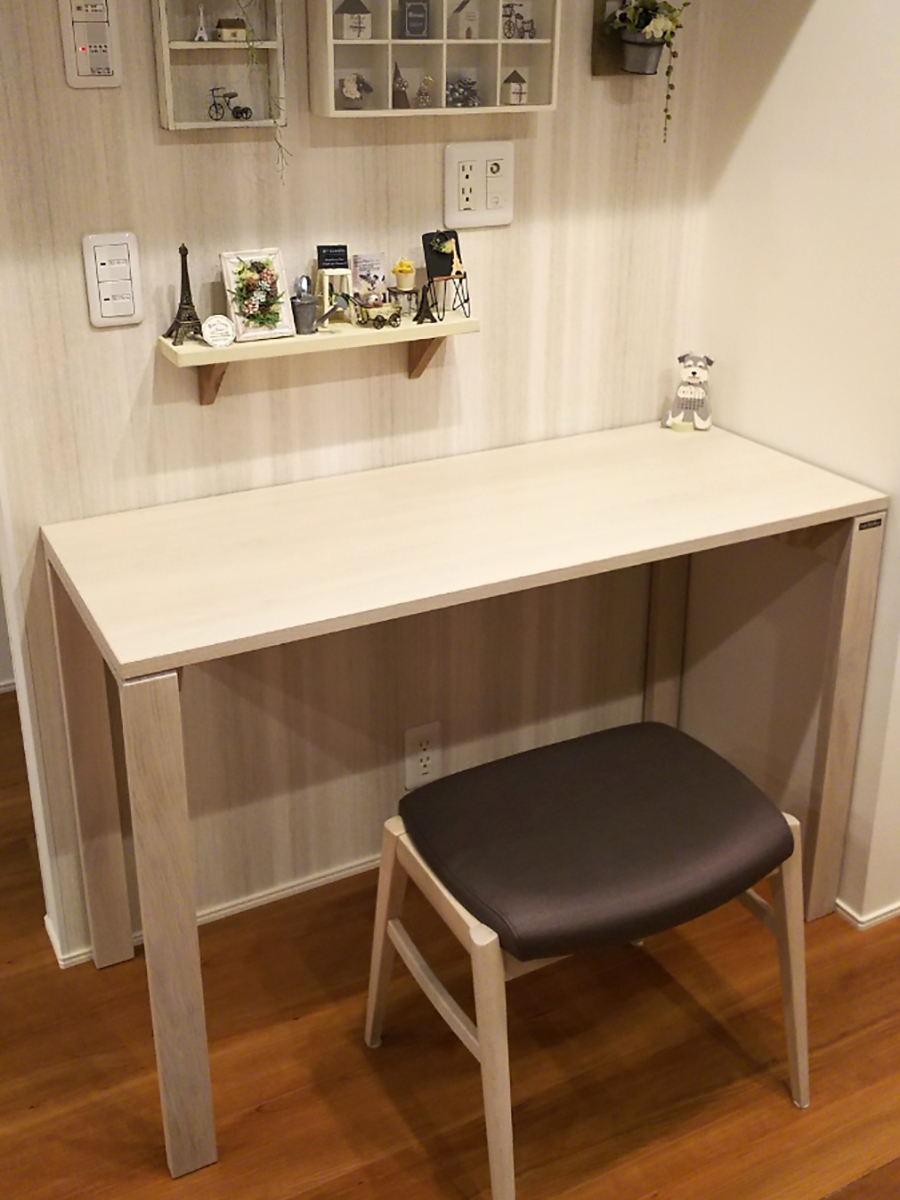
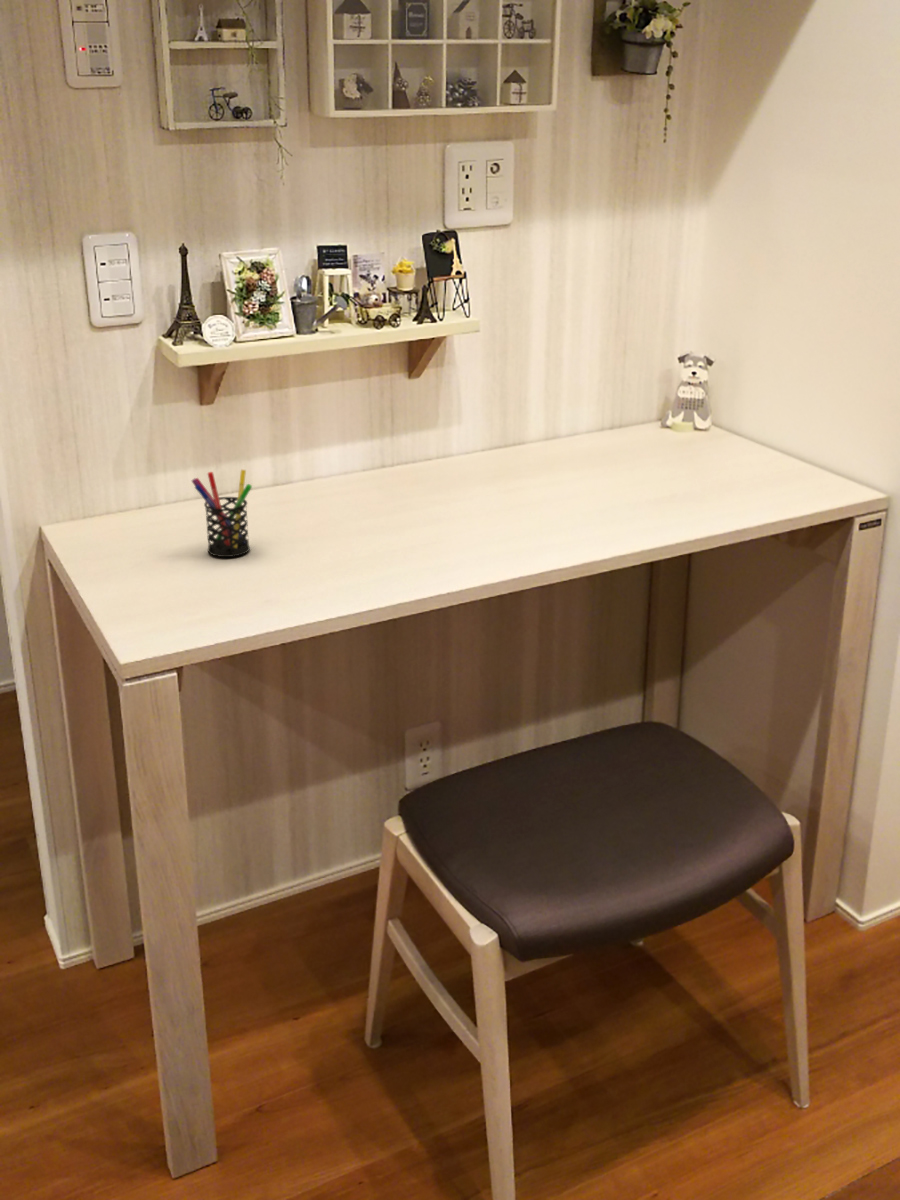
+ pen holder [191,469,253,558]
